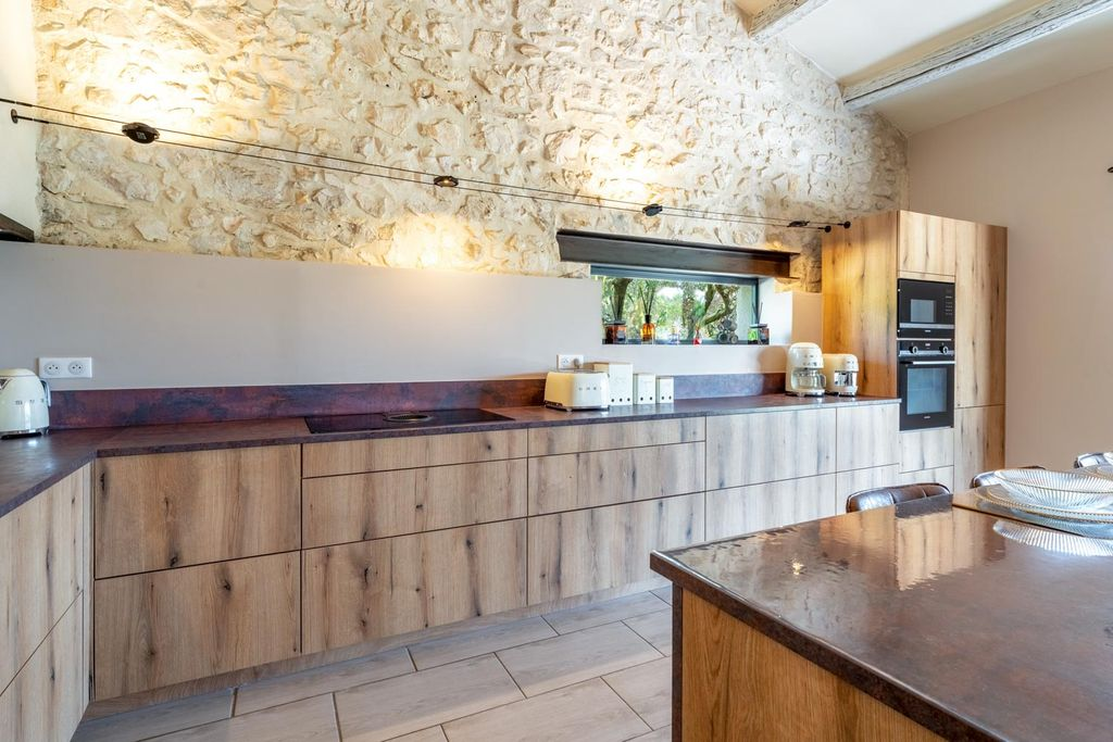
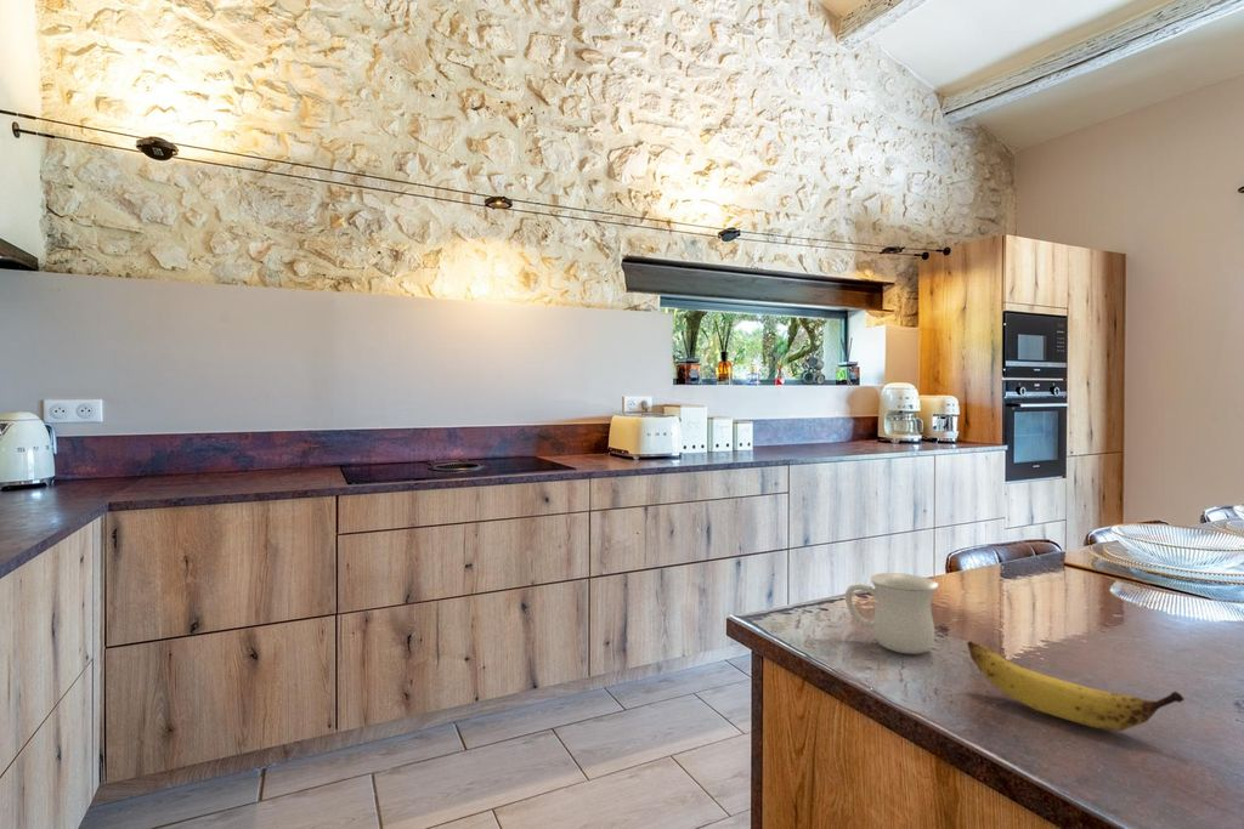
+ mug [844,572,939,655]
+ banana [966,640,1186,732]
